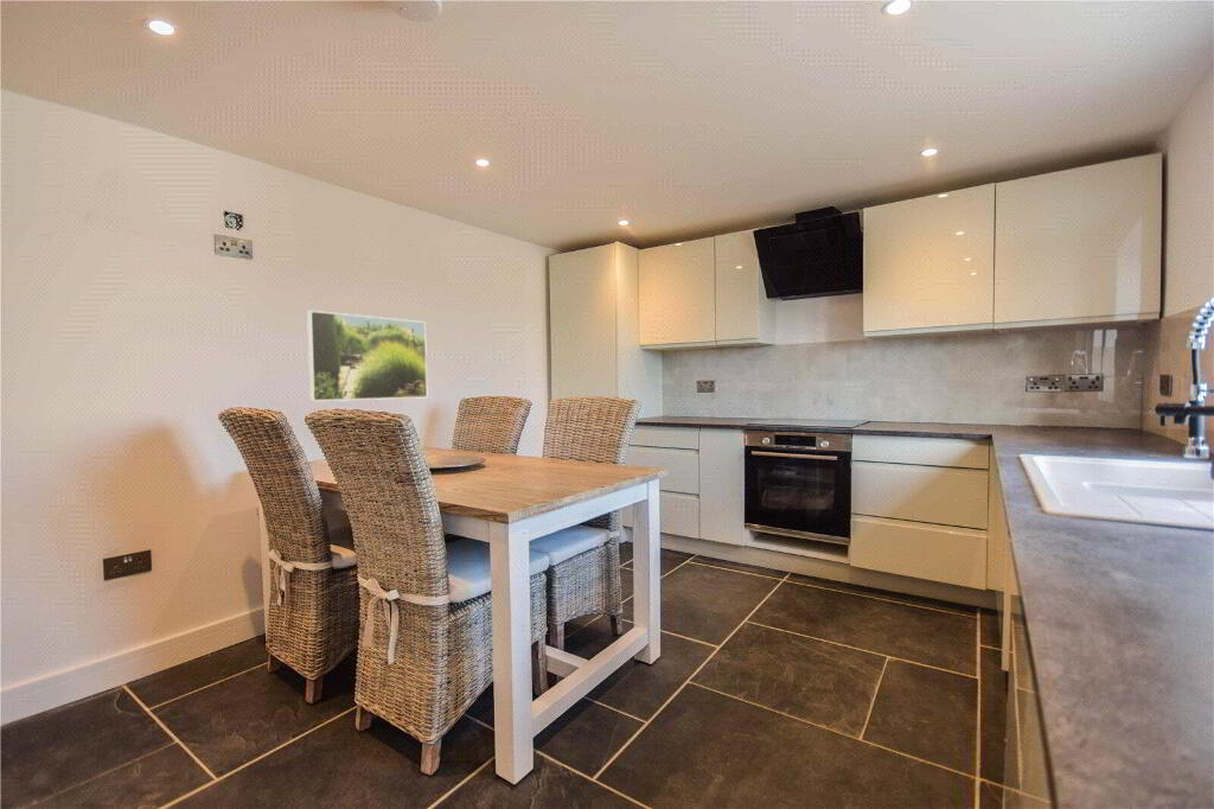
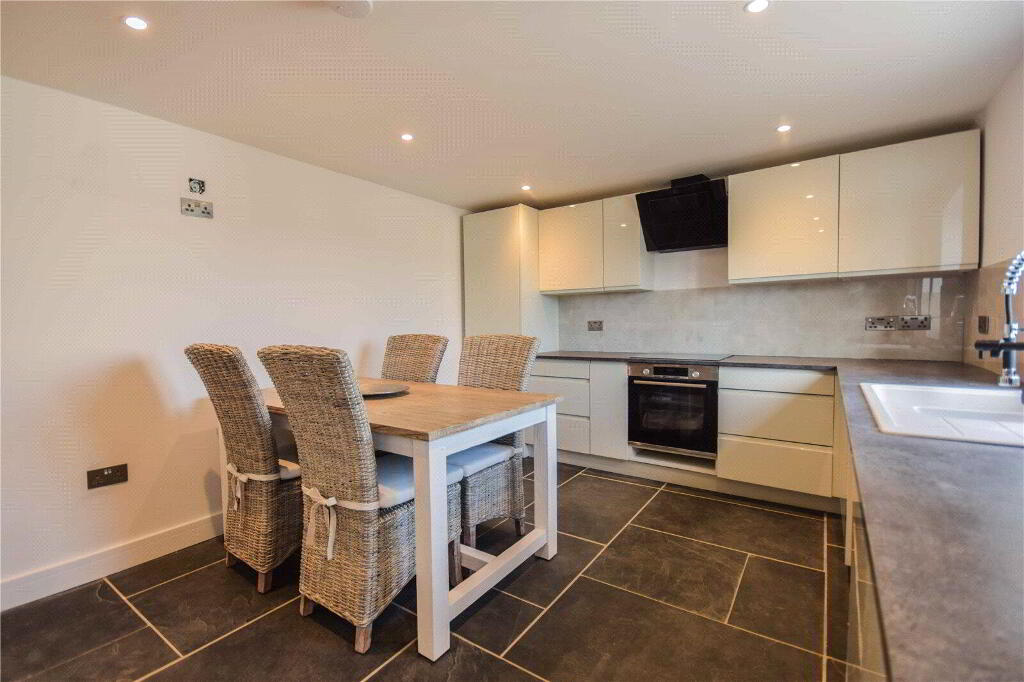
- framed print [306,310,429,402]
